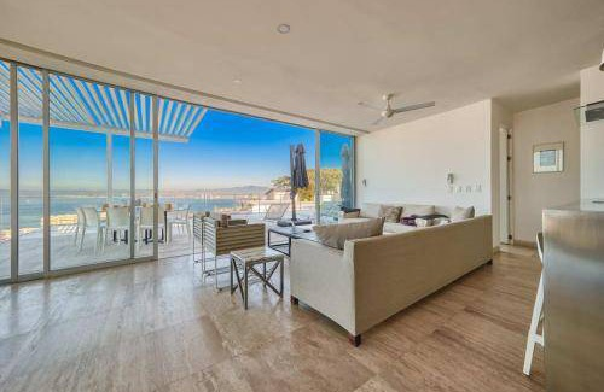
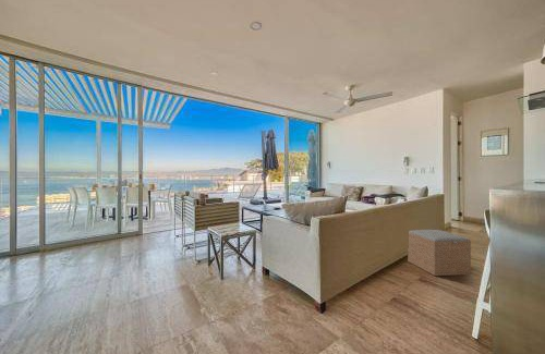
+ ottoman [407,229,472,277]
